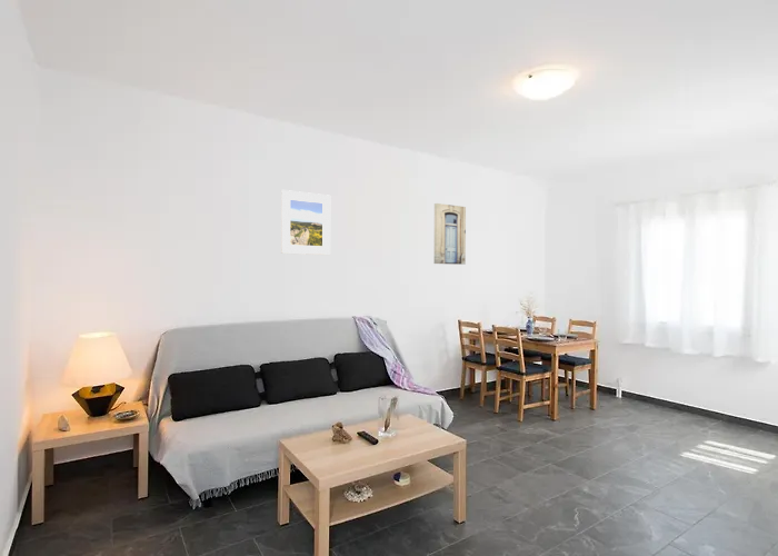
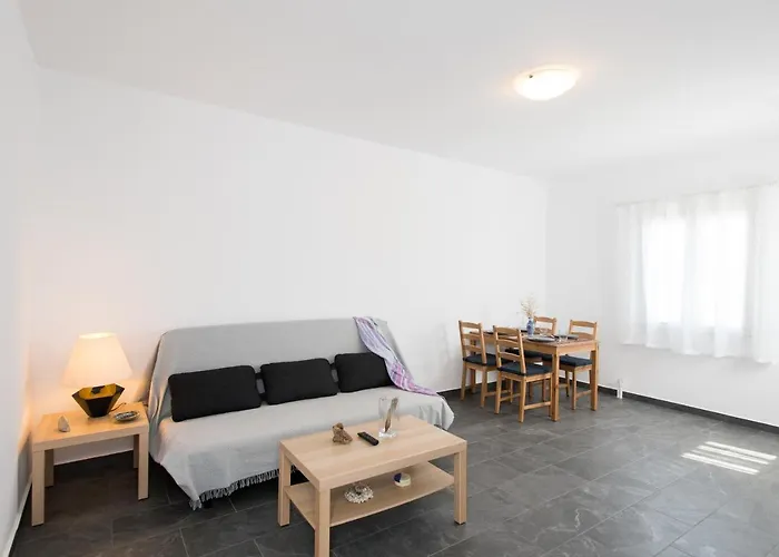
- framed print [280,189,331,256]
- wall art [433,202,467,266]
